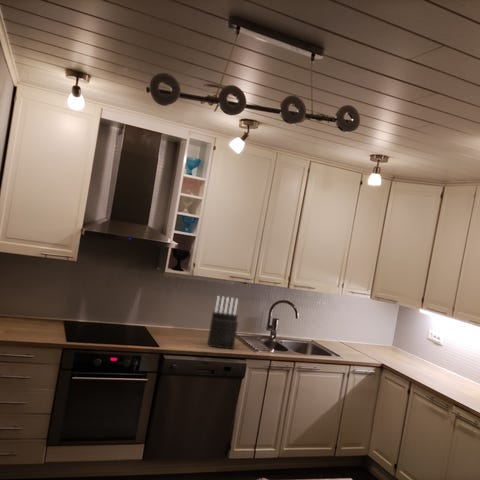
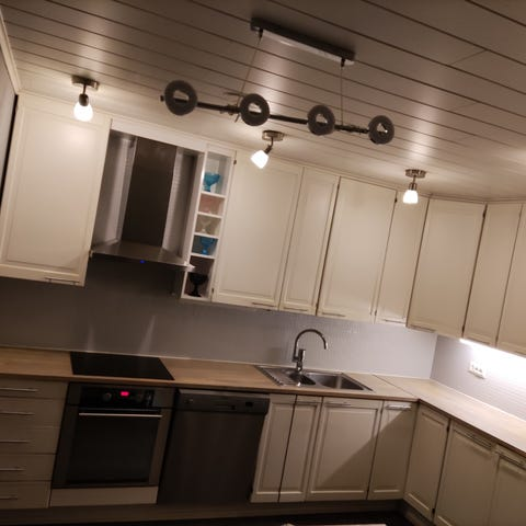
- knife block [207,295,239,350]
